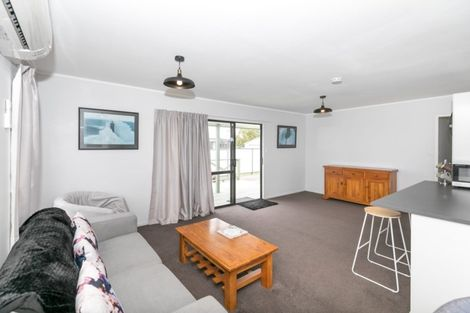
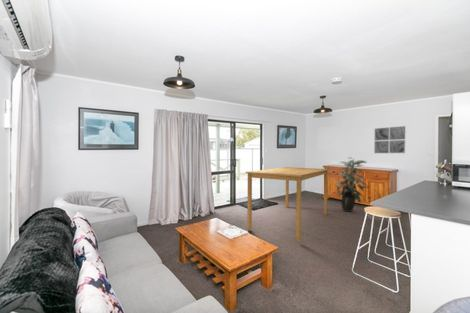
+ indoor plant [334,156,368,213]
+ dining table [245,166,330,242]
+ wall art [373,125,406,154]
